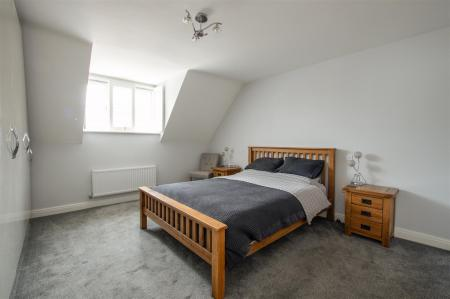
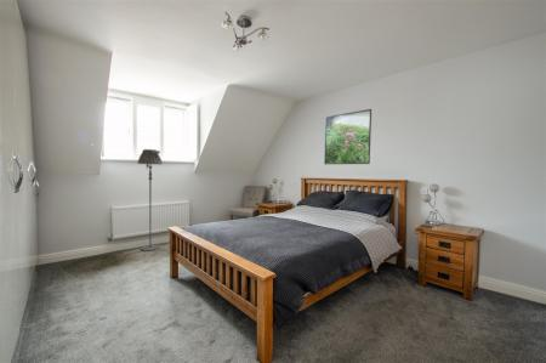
+ floor lamp [137,148,164,253]
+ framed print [323,108,372,165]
